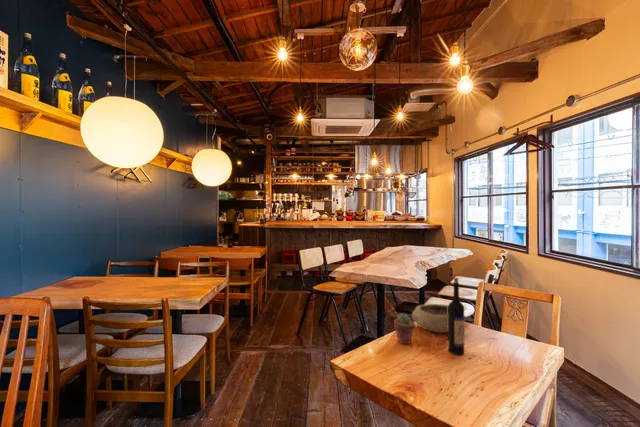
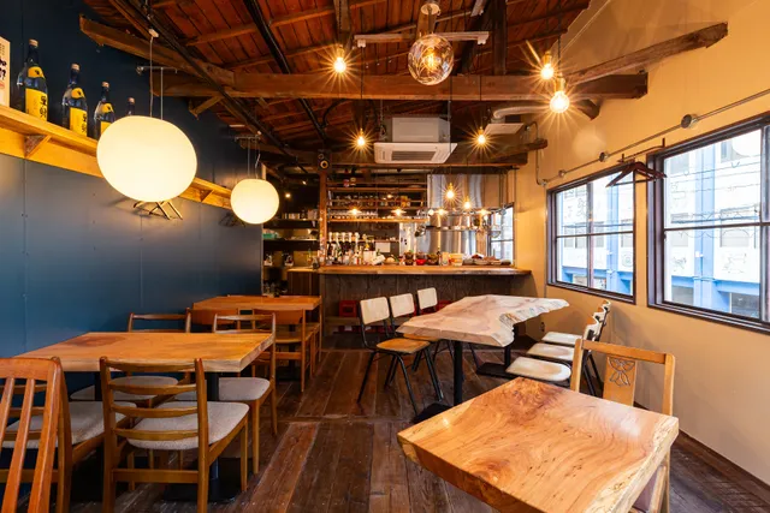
- wine bottle [447,277,465,356]
- bowl [411,303,449,334]
- potted succulent [393,312,416,345]
